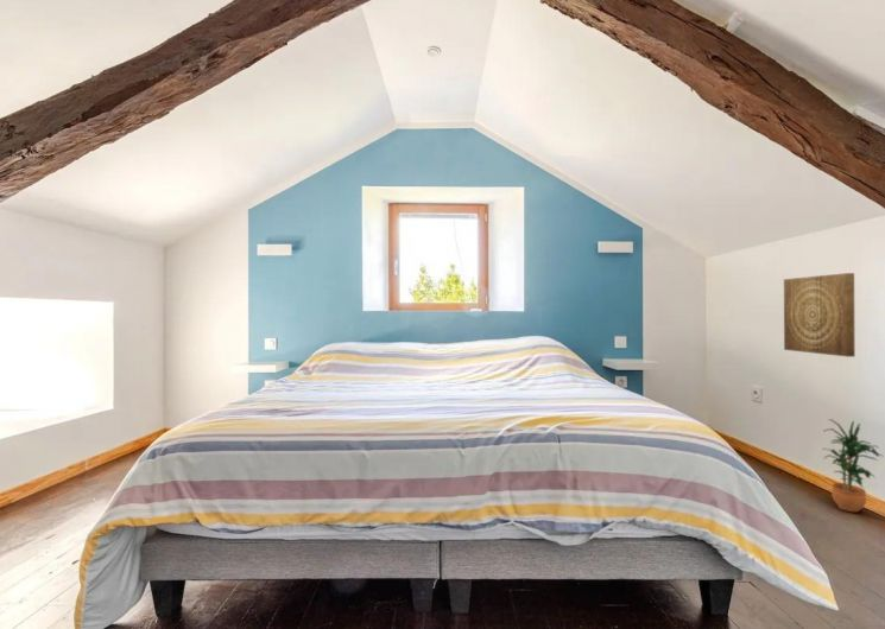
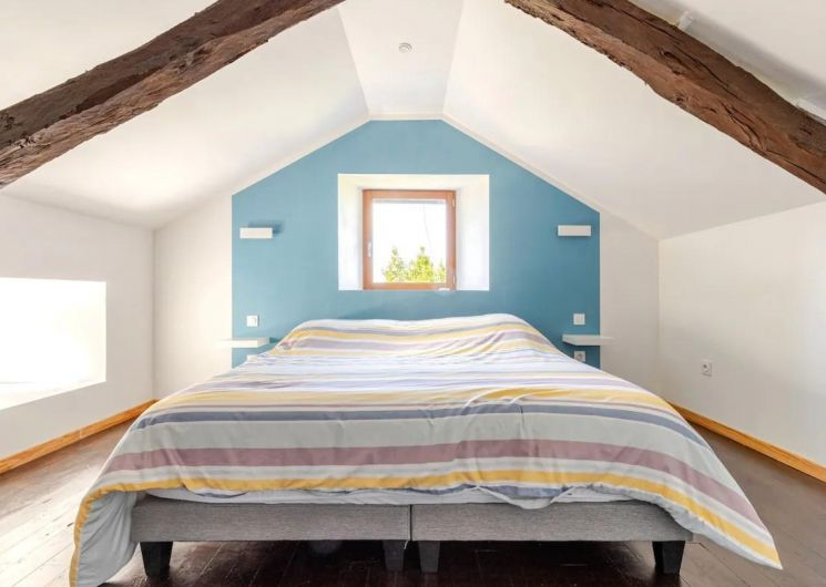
- wall art [783,272,856,358]
- potted plant [823,418,884,513]
